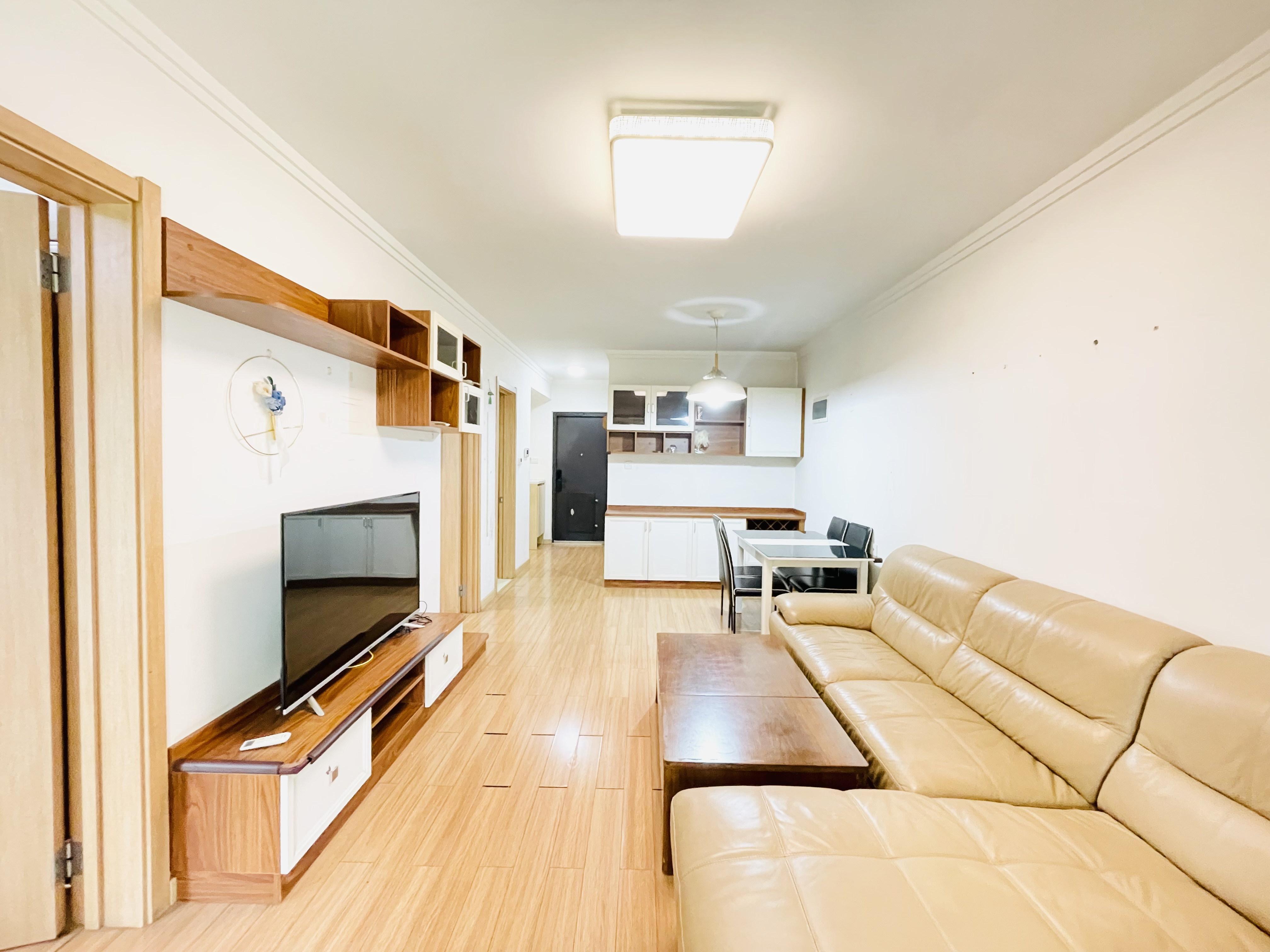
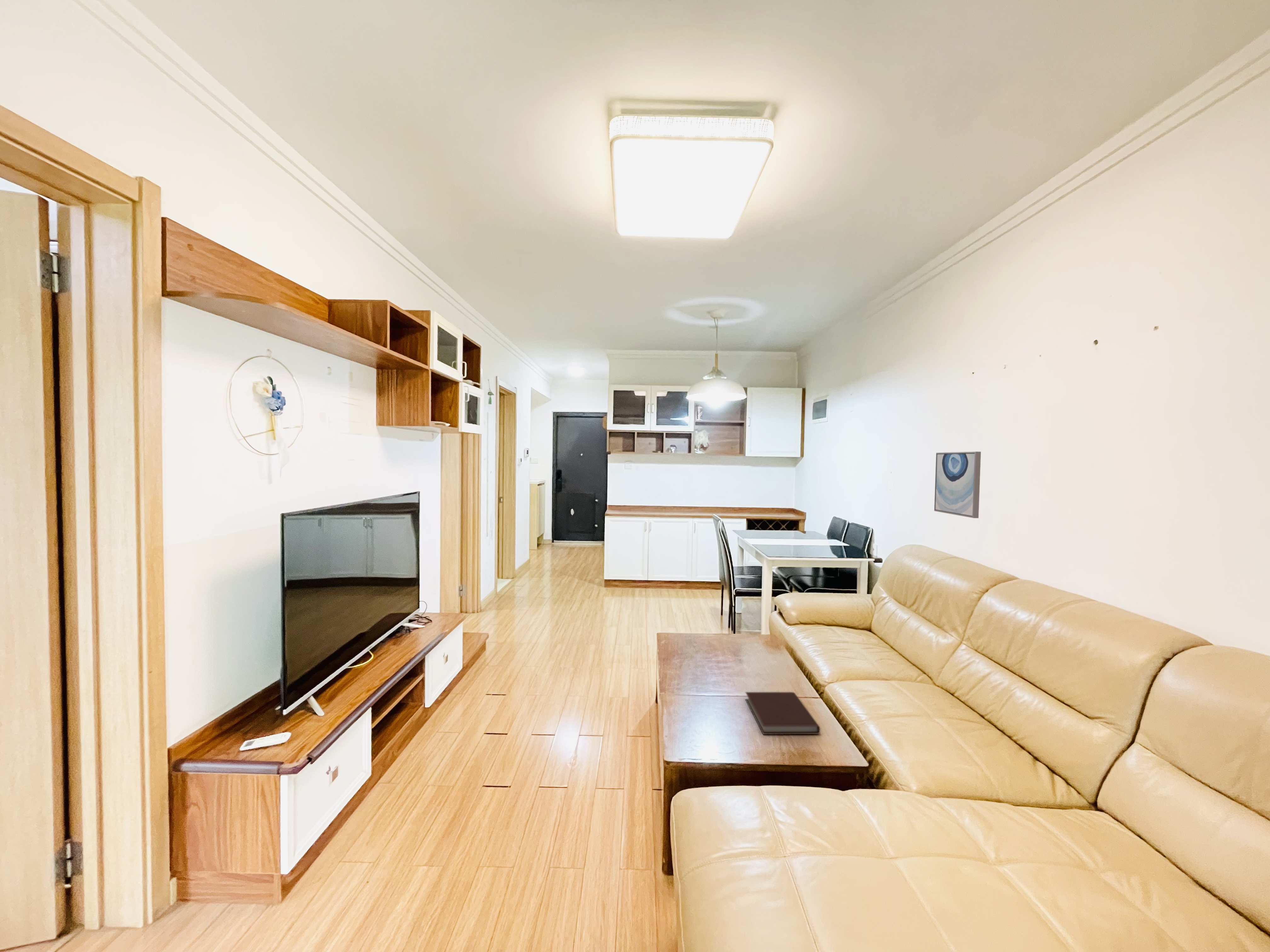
+ notebook [745,692,820,735]
+ wall art [934,451,981,518]
